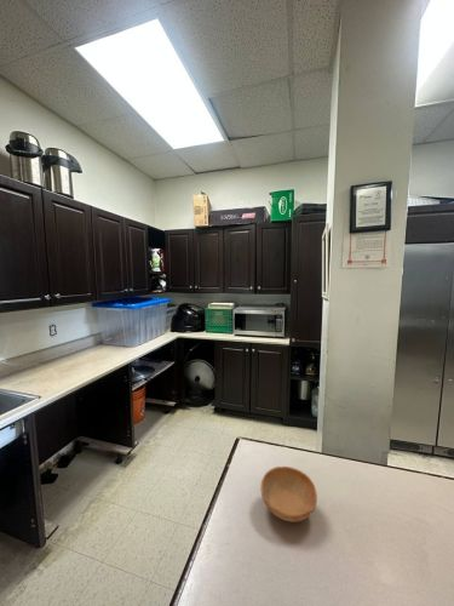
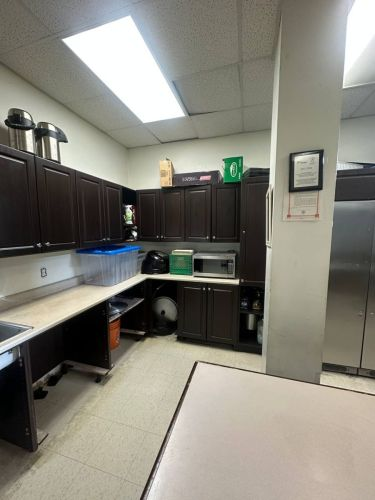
- bowl [259,465,318,524]
